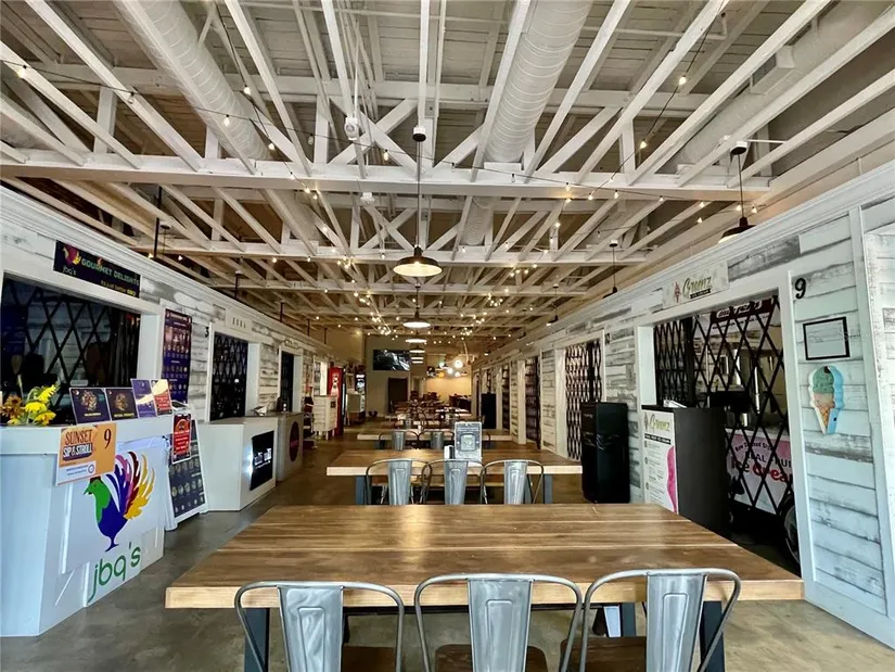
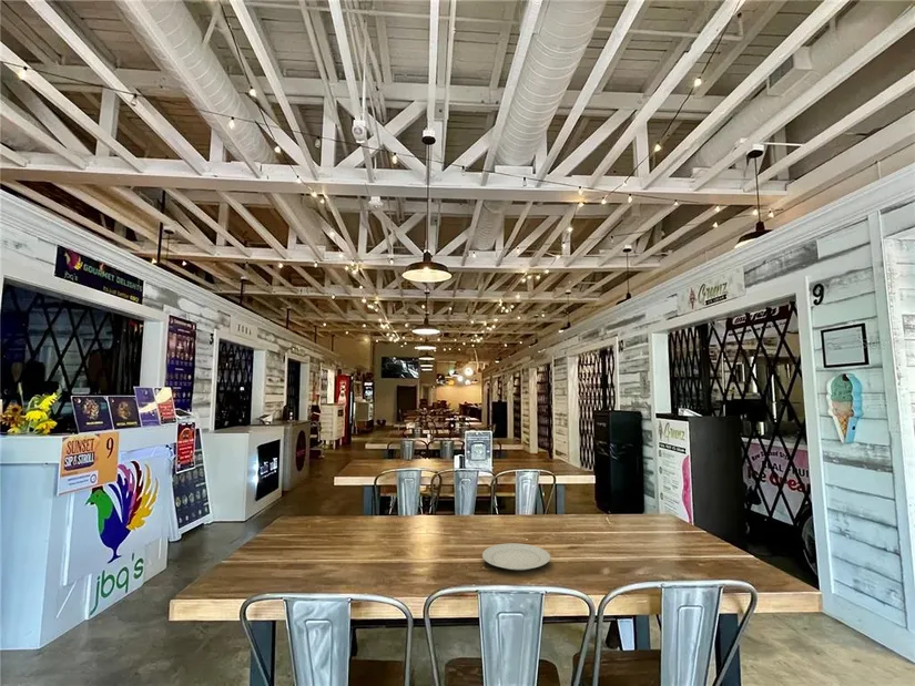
+ chinaware [481,542,551,571]
